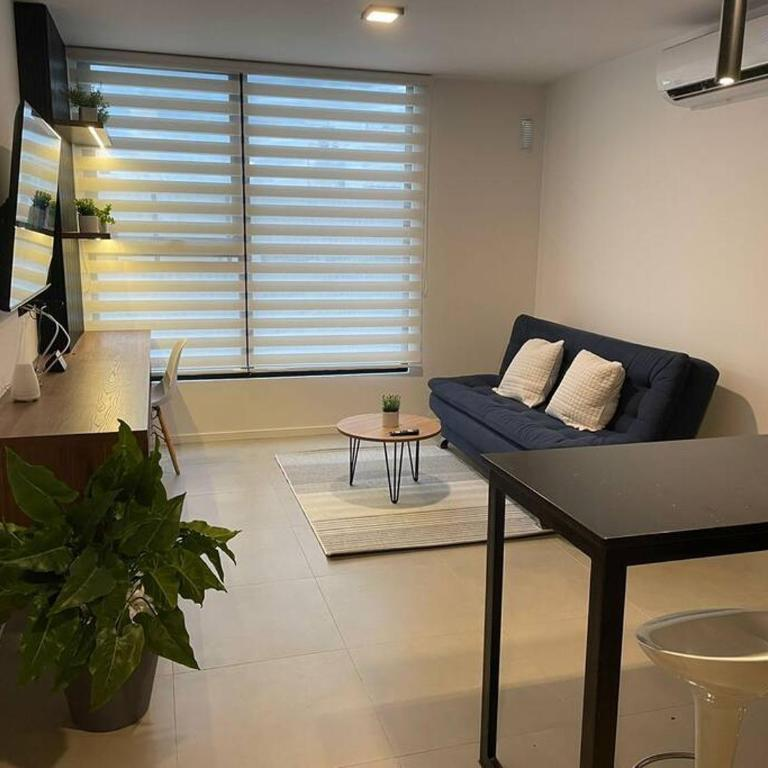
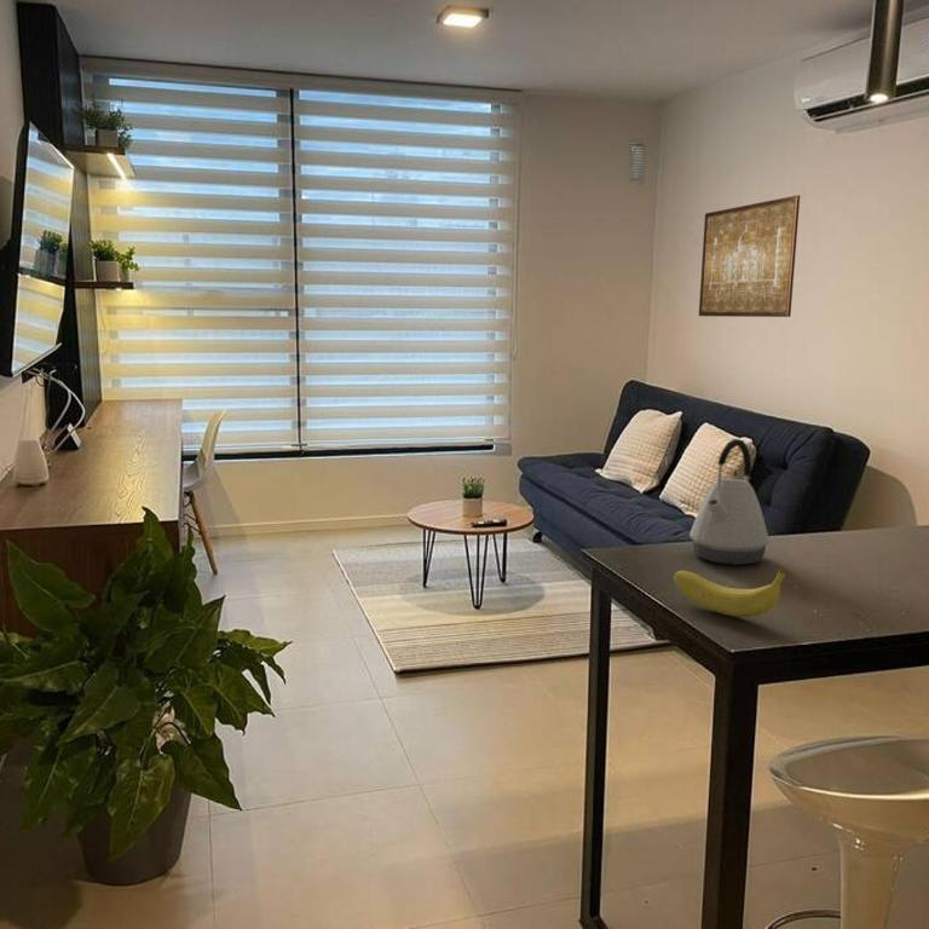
+ fruit [673,567,787,618]
+ wall art [698,194,801,318]
+ kettle [688,438,771,566]
